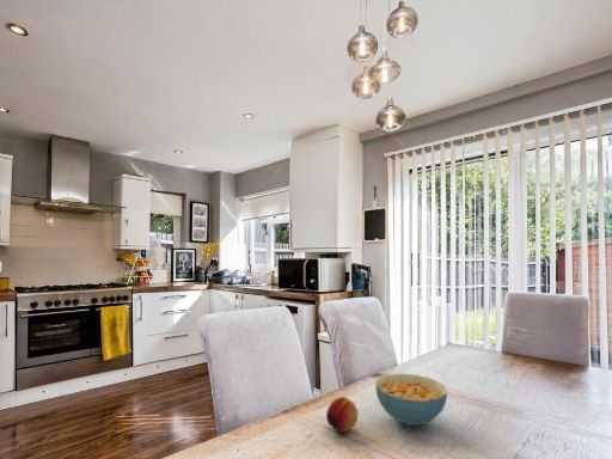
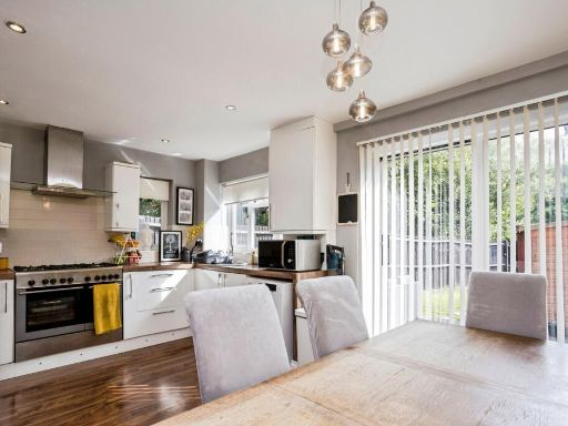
- fruit [325,396,359,433]
- cereal bowl [374,373,448,427]
